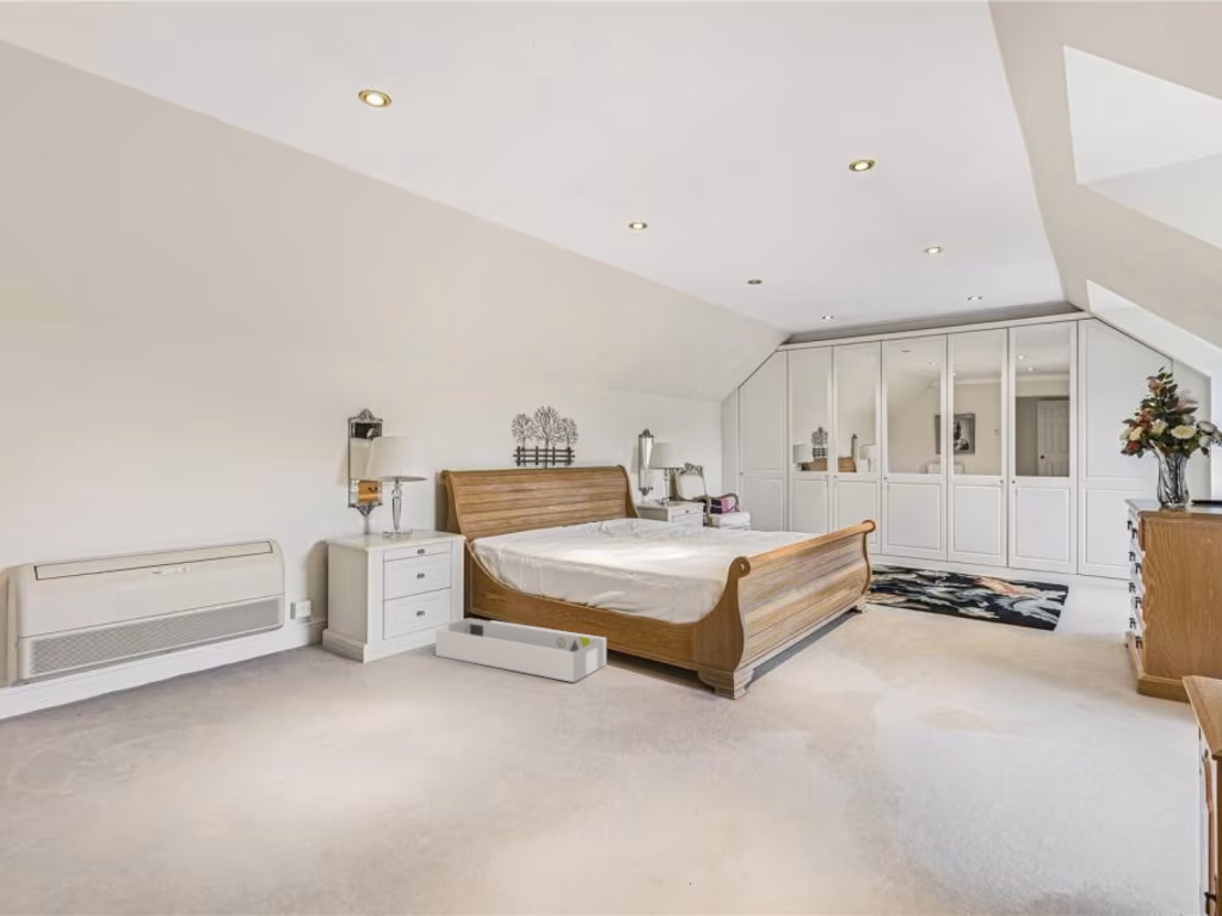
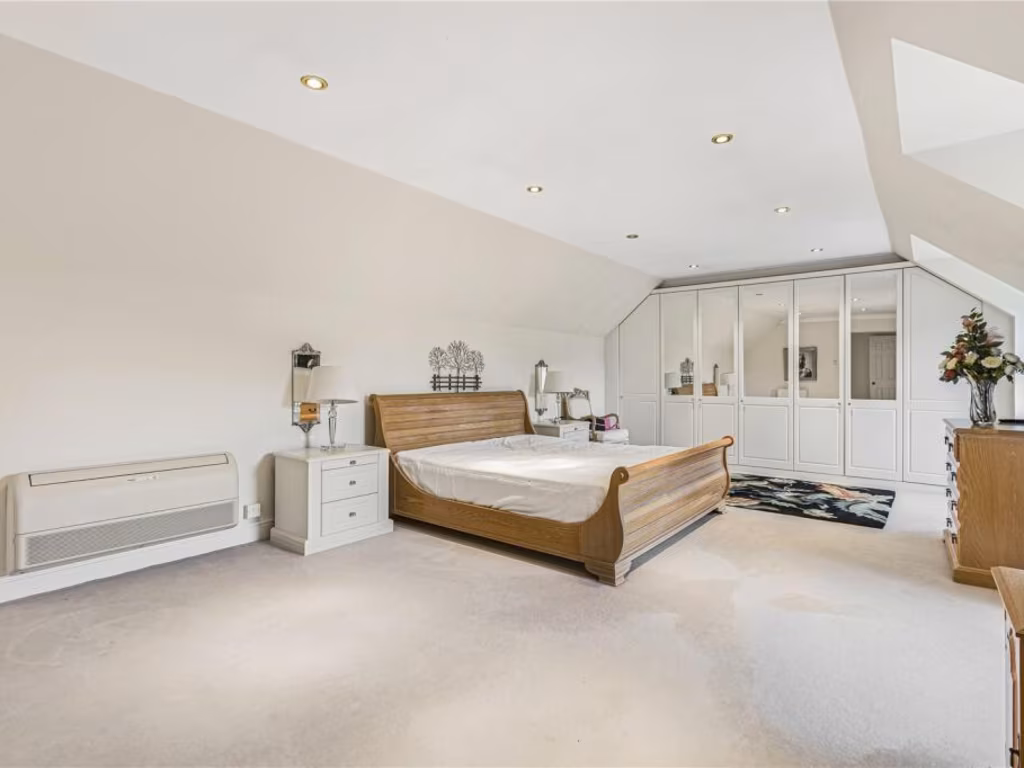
- architectural model [432,617,607,683]
